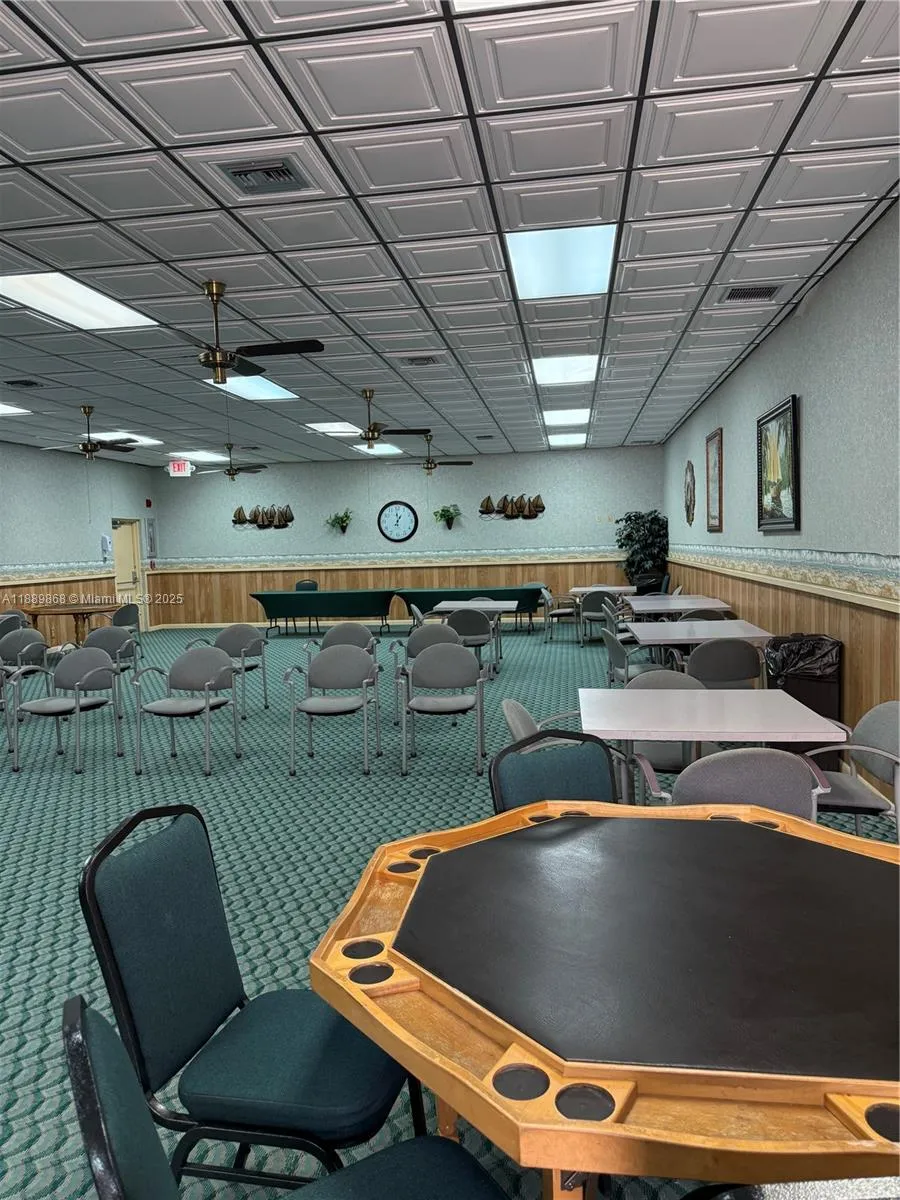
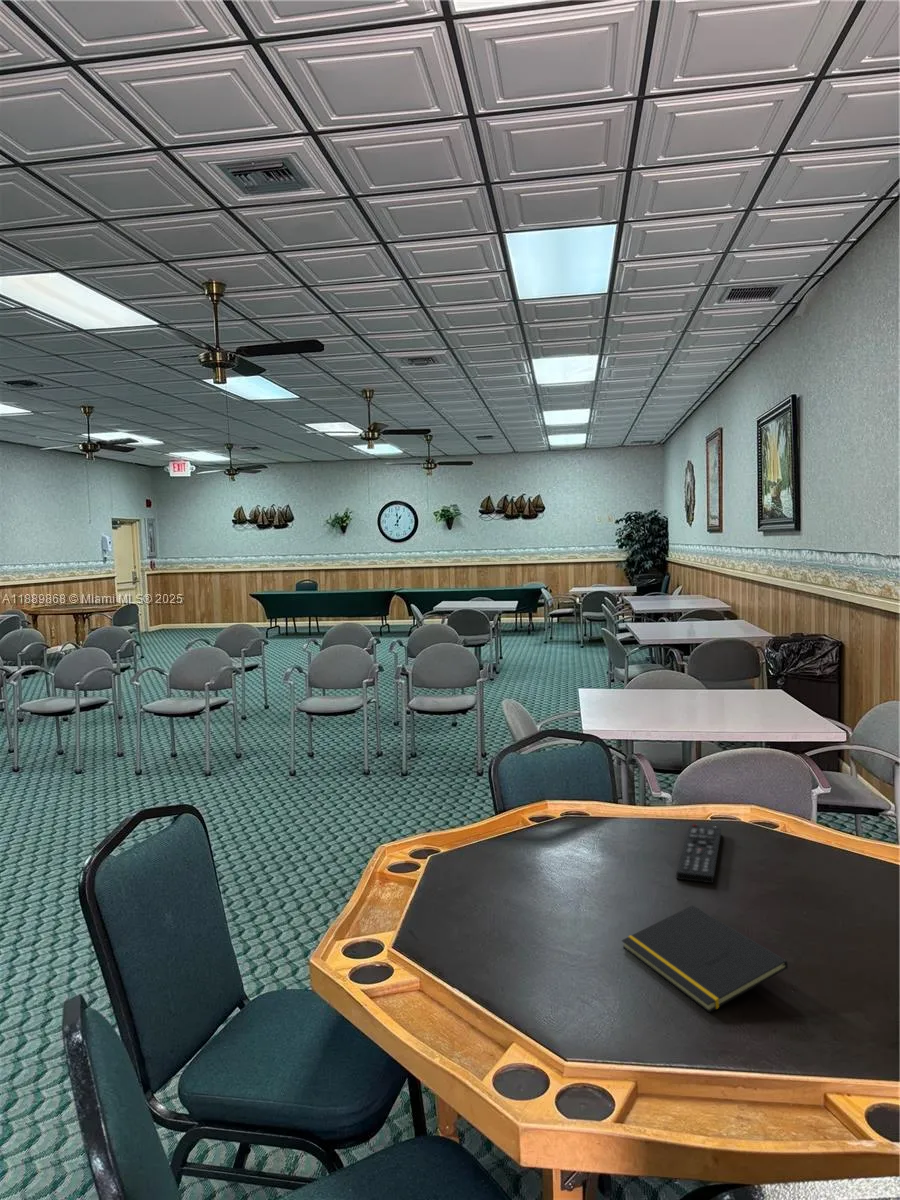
+ remote control [675,823,722,884]
+ notepad [621,904,789,1013]
